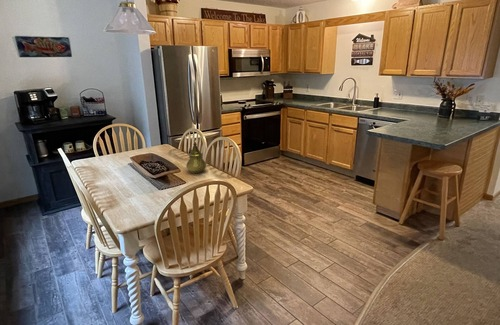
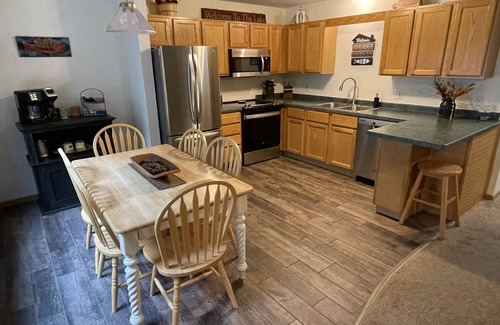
- teapot [185,139,207,174]
